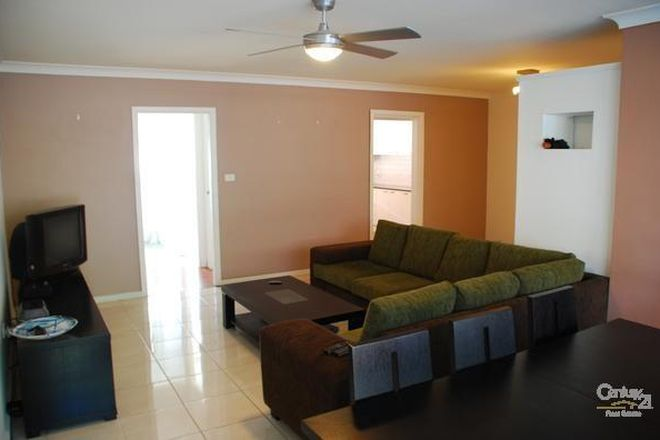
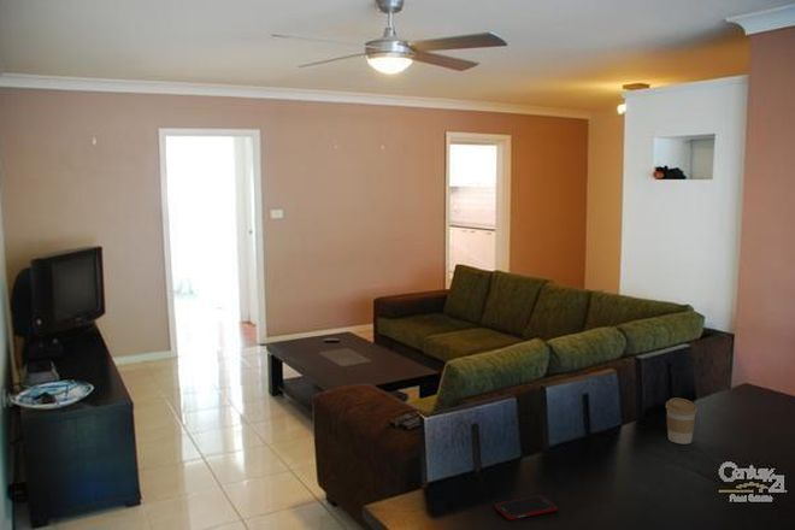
+ coffee cup [665,396,699,444]
+ cell phone [494,494,558,520]
